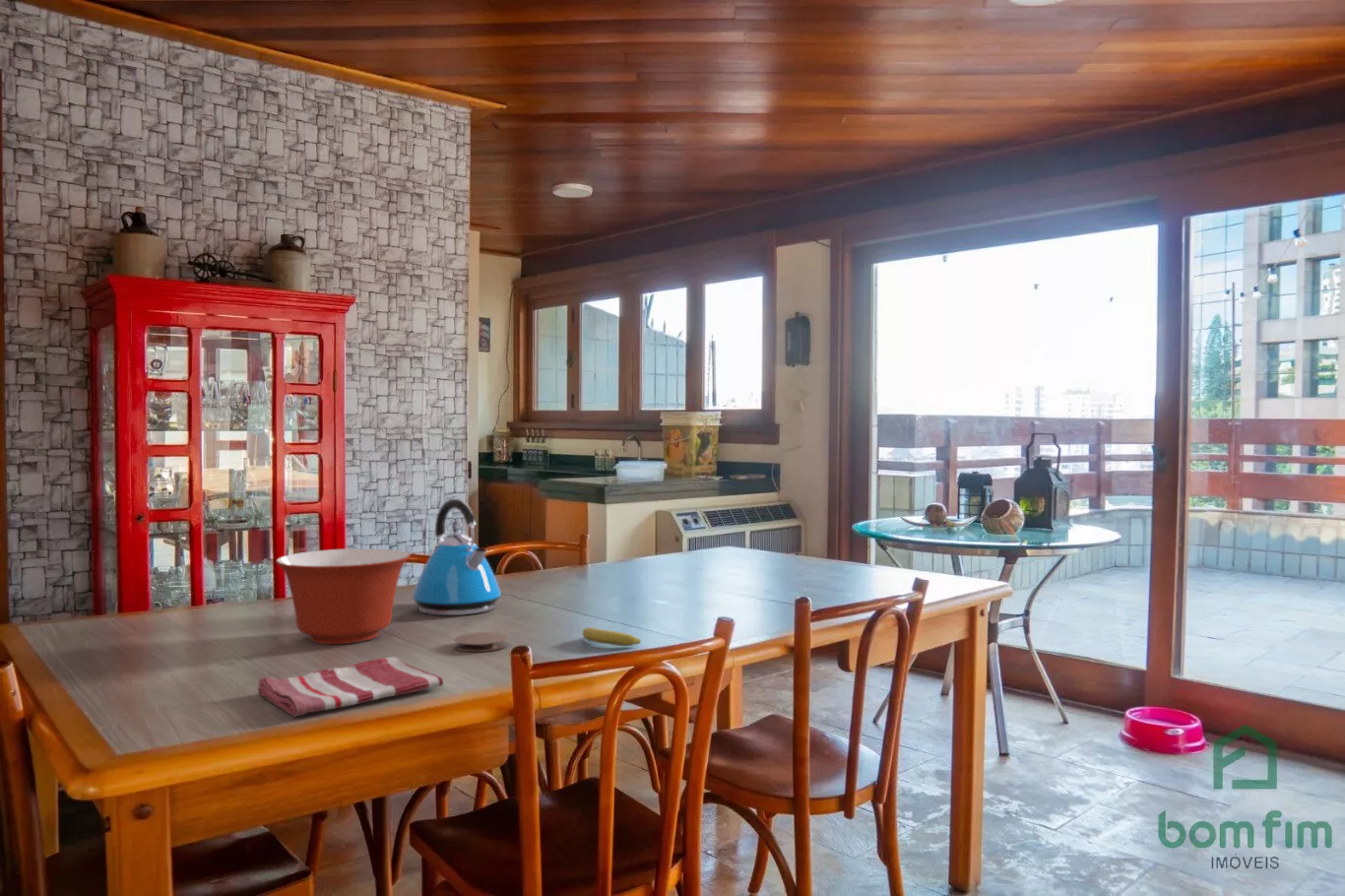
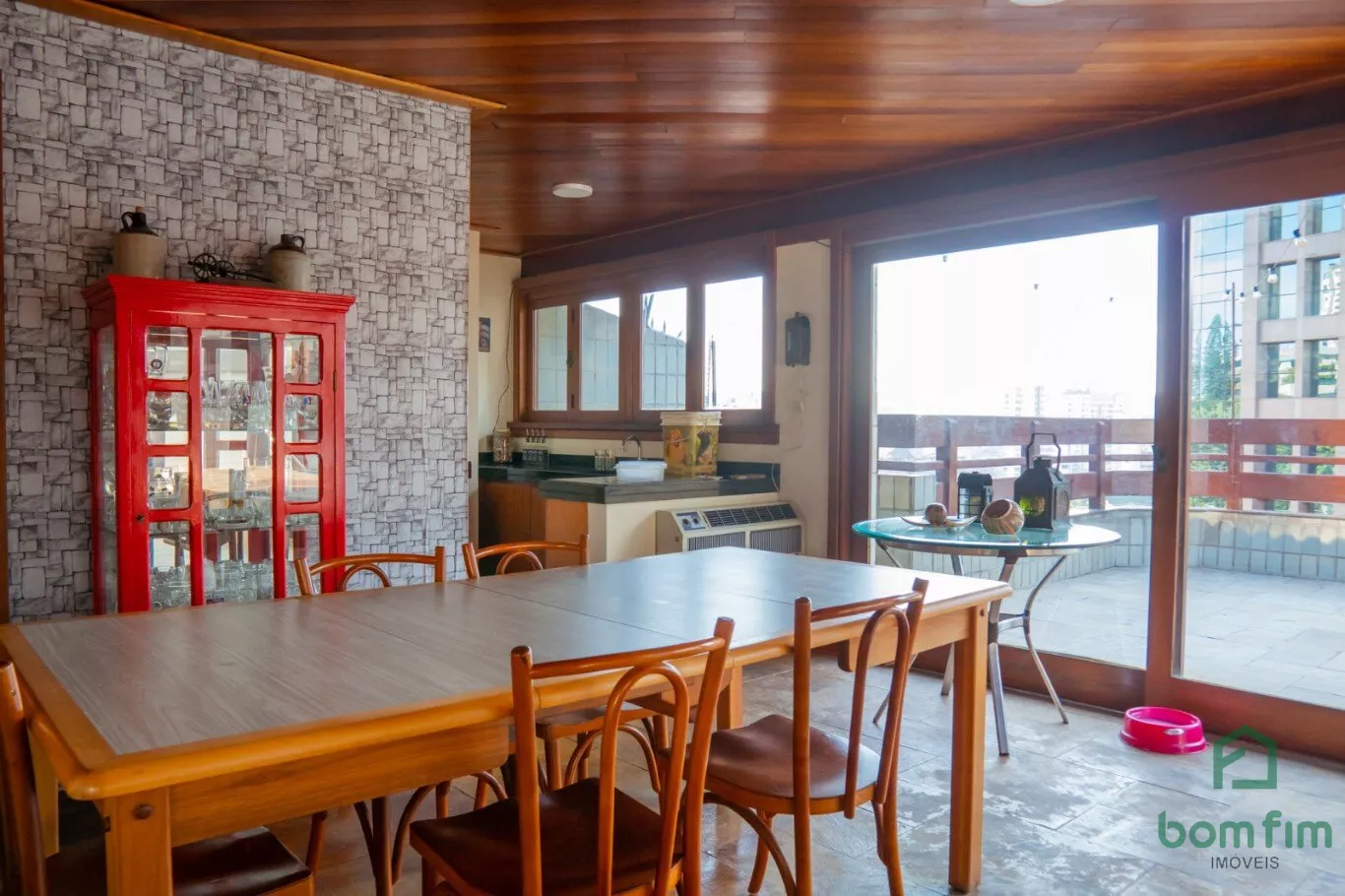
- coaster [453,631,508,653]
- kettle [412,498,502,616]
- dish towel [257,657,444,718]
- mixing bowl [275,547,412,645]
- fruit [582,626,642,647]
